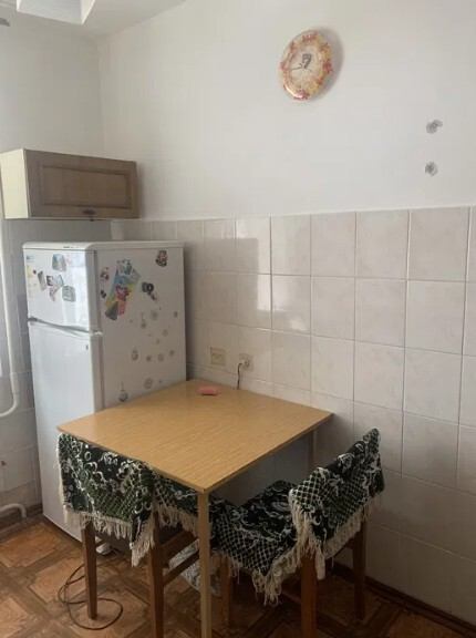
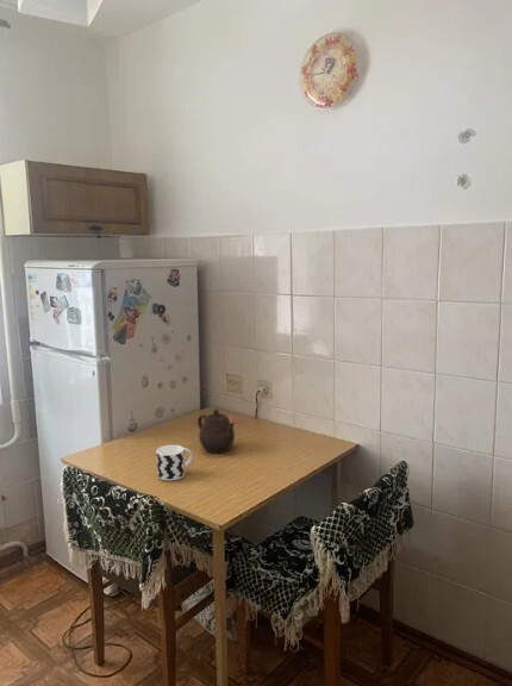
+ cup [155,444,193,481]
+ teapot [196,409,236,454]
